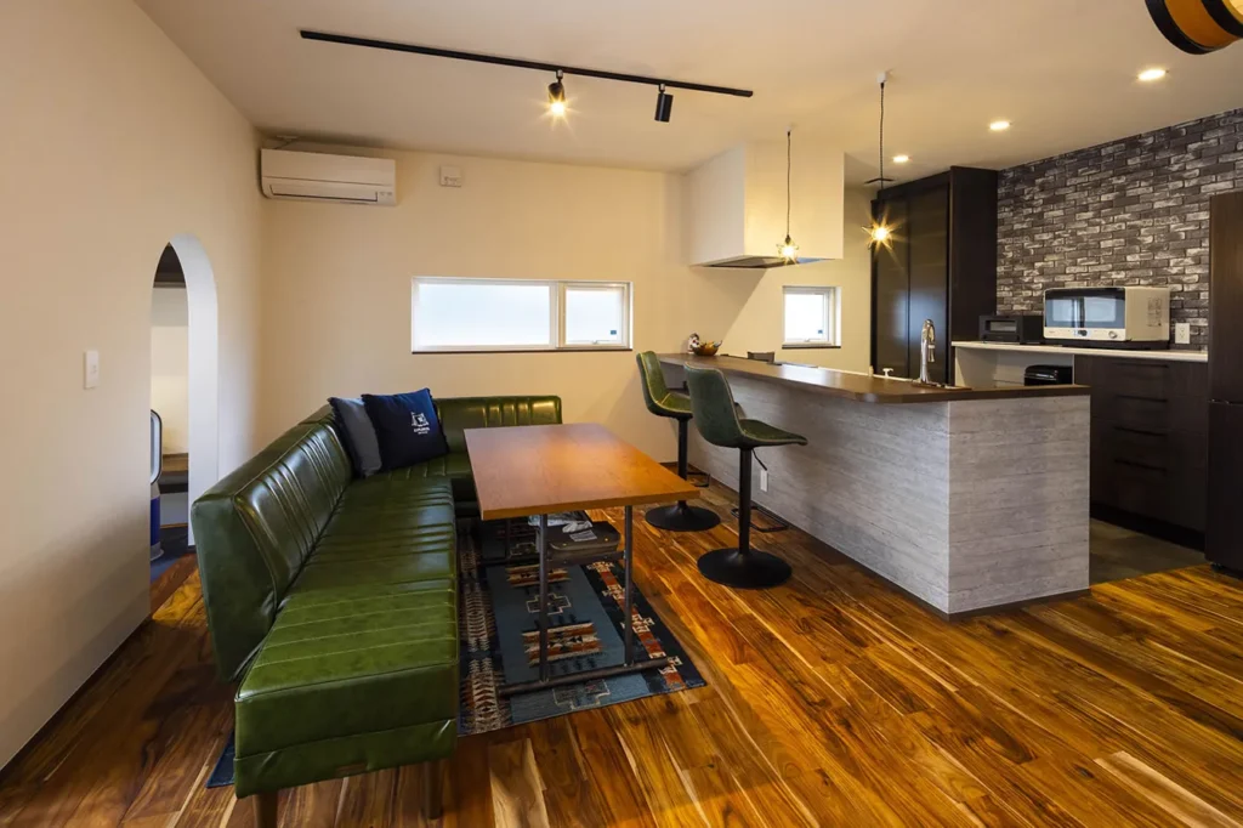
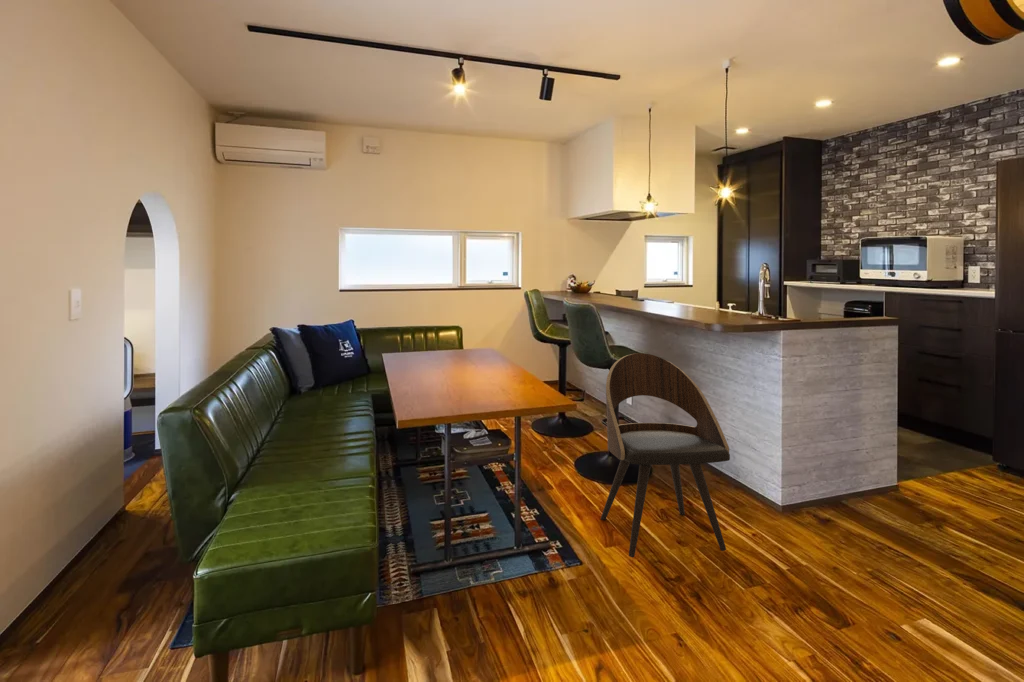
+ dining chair [600,352,731,558]
